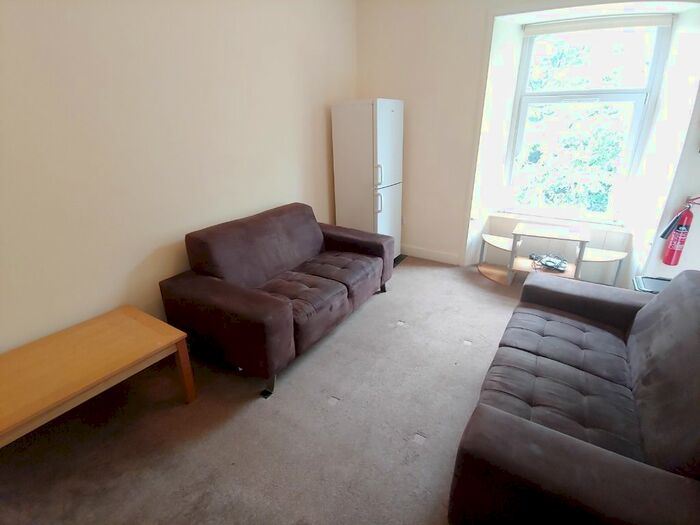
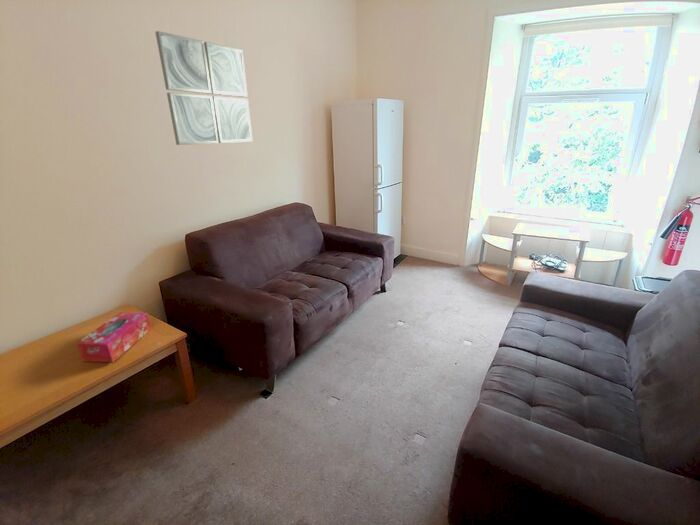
+ wall art [154,30,254,146]
+ tissue box [75,311,152,363]
